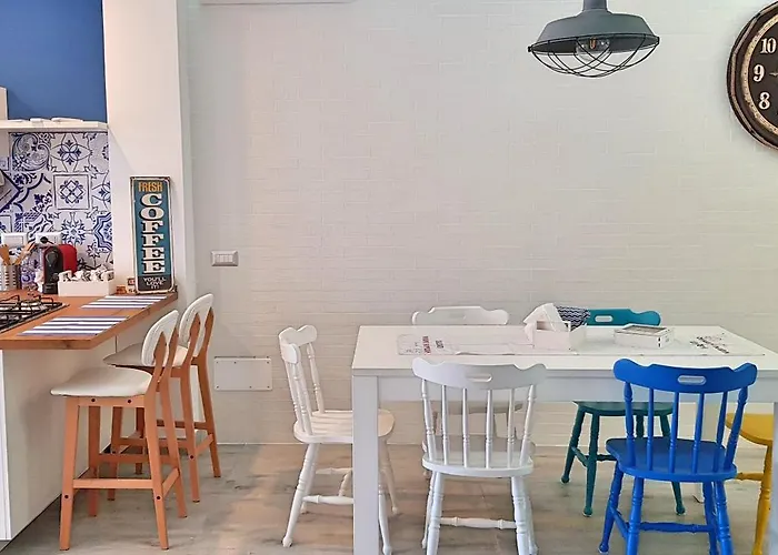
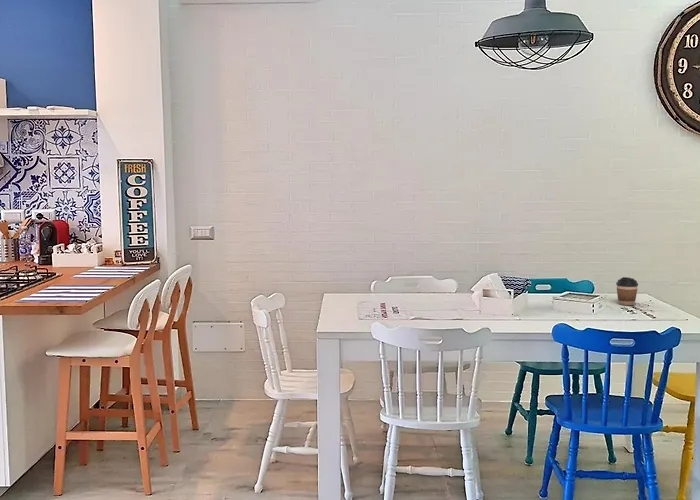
+ coffee cup [615,276,639,306]
